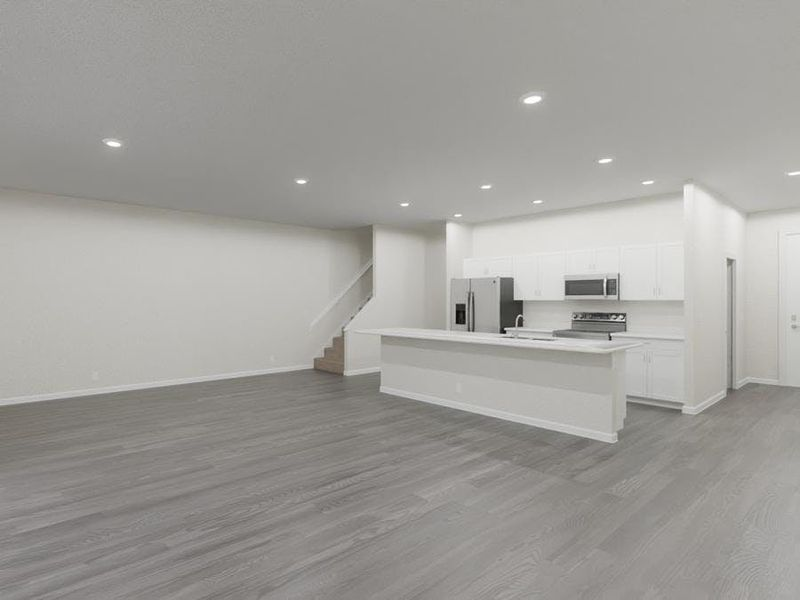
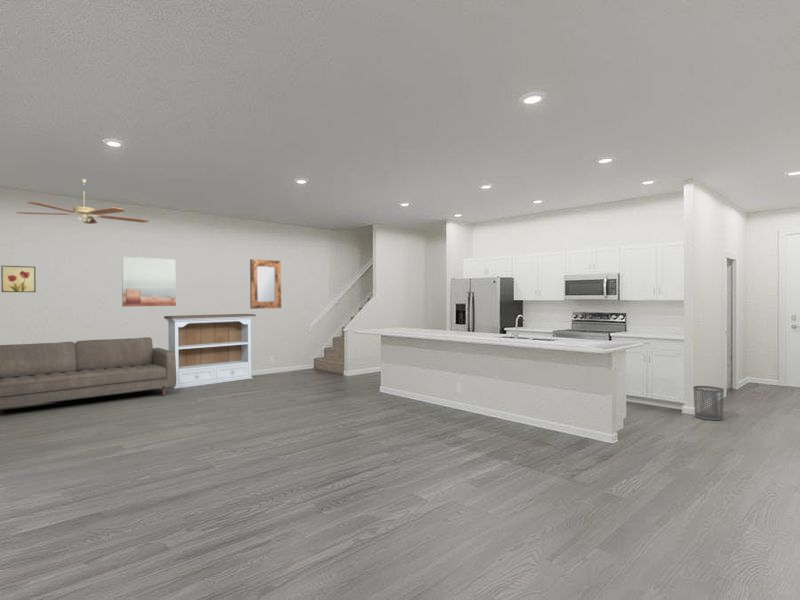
+ home mirror [249,258,282,310]
+ ceiling fan [16,178,151,225]
+ wall art [121,256,177,308]
+ sofa [0,336,176,408]
+ waste bin [692,385,725,421]
+ wall art [0,265,37,293]
+ bookshelf [163,313,257,390]
